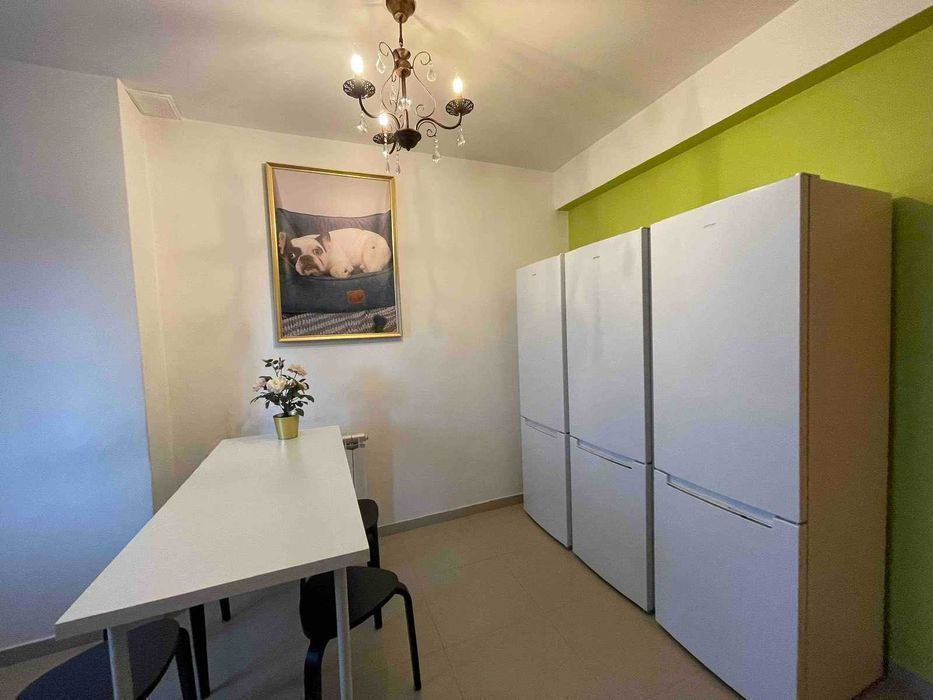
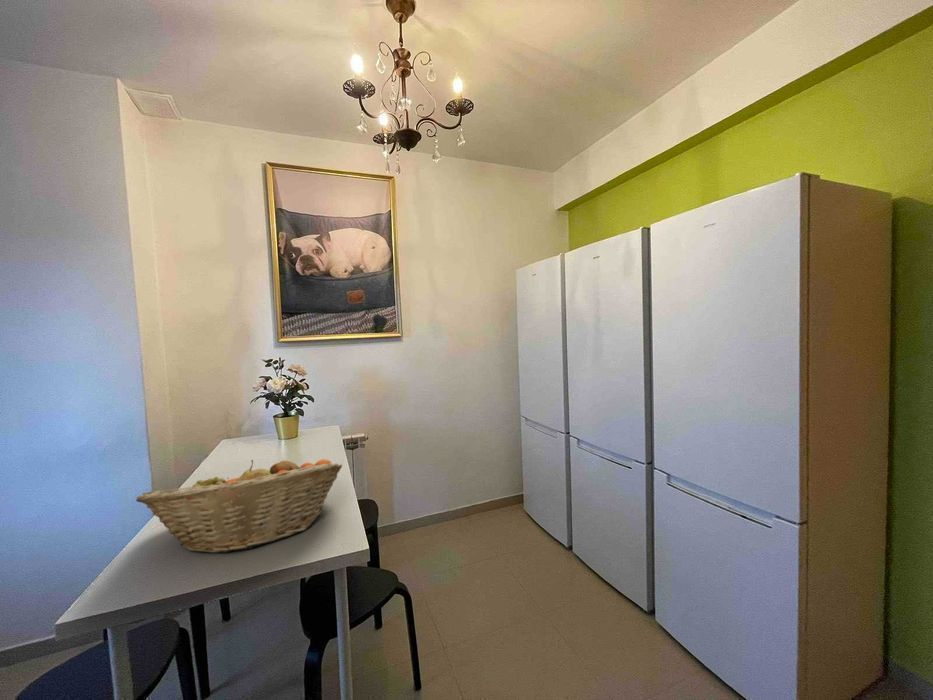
+ fruit basket [135,458,343,554]
